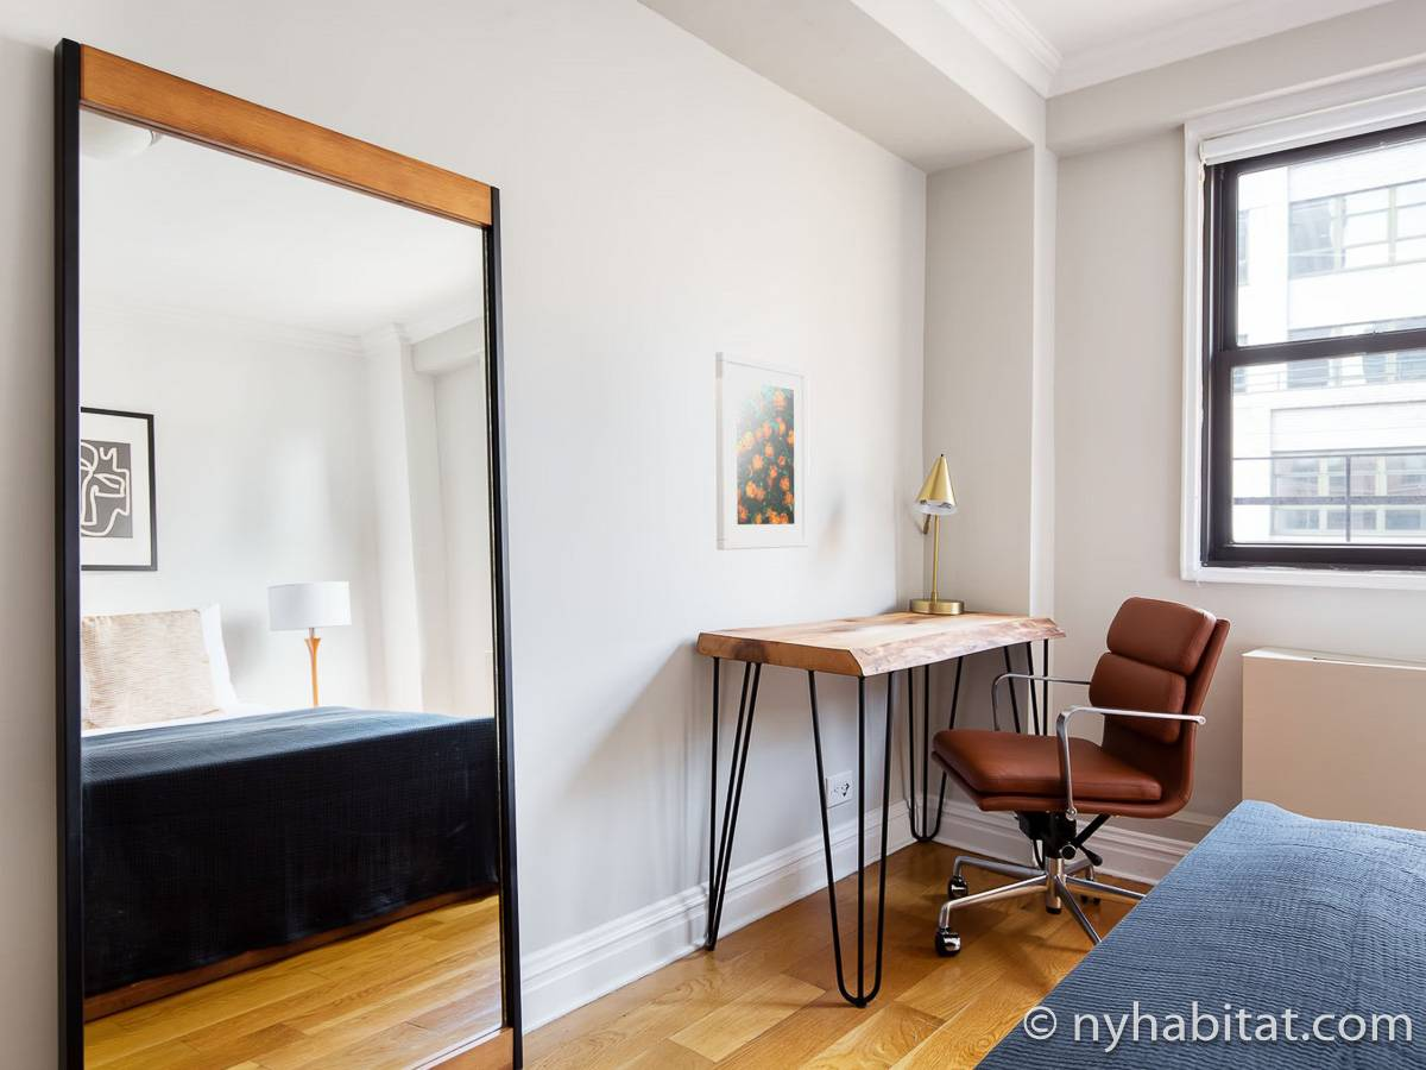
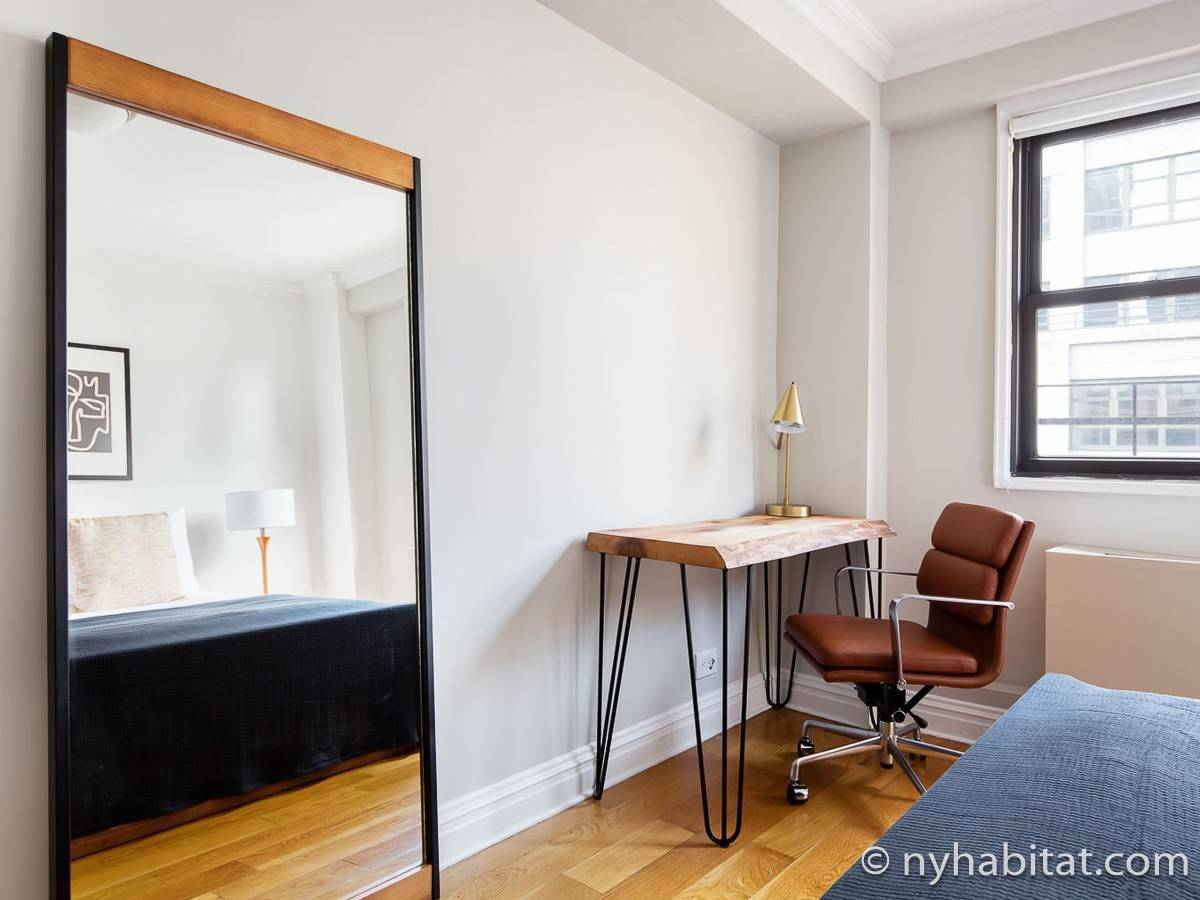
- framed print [714,351,810,552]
